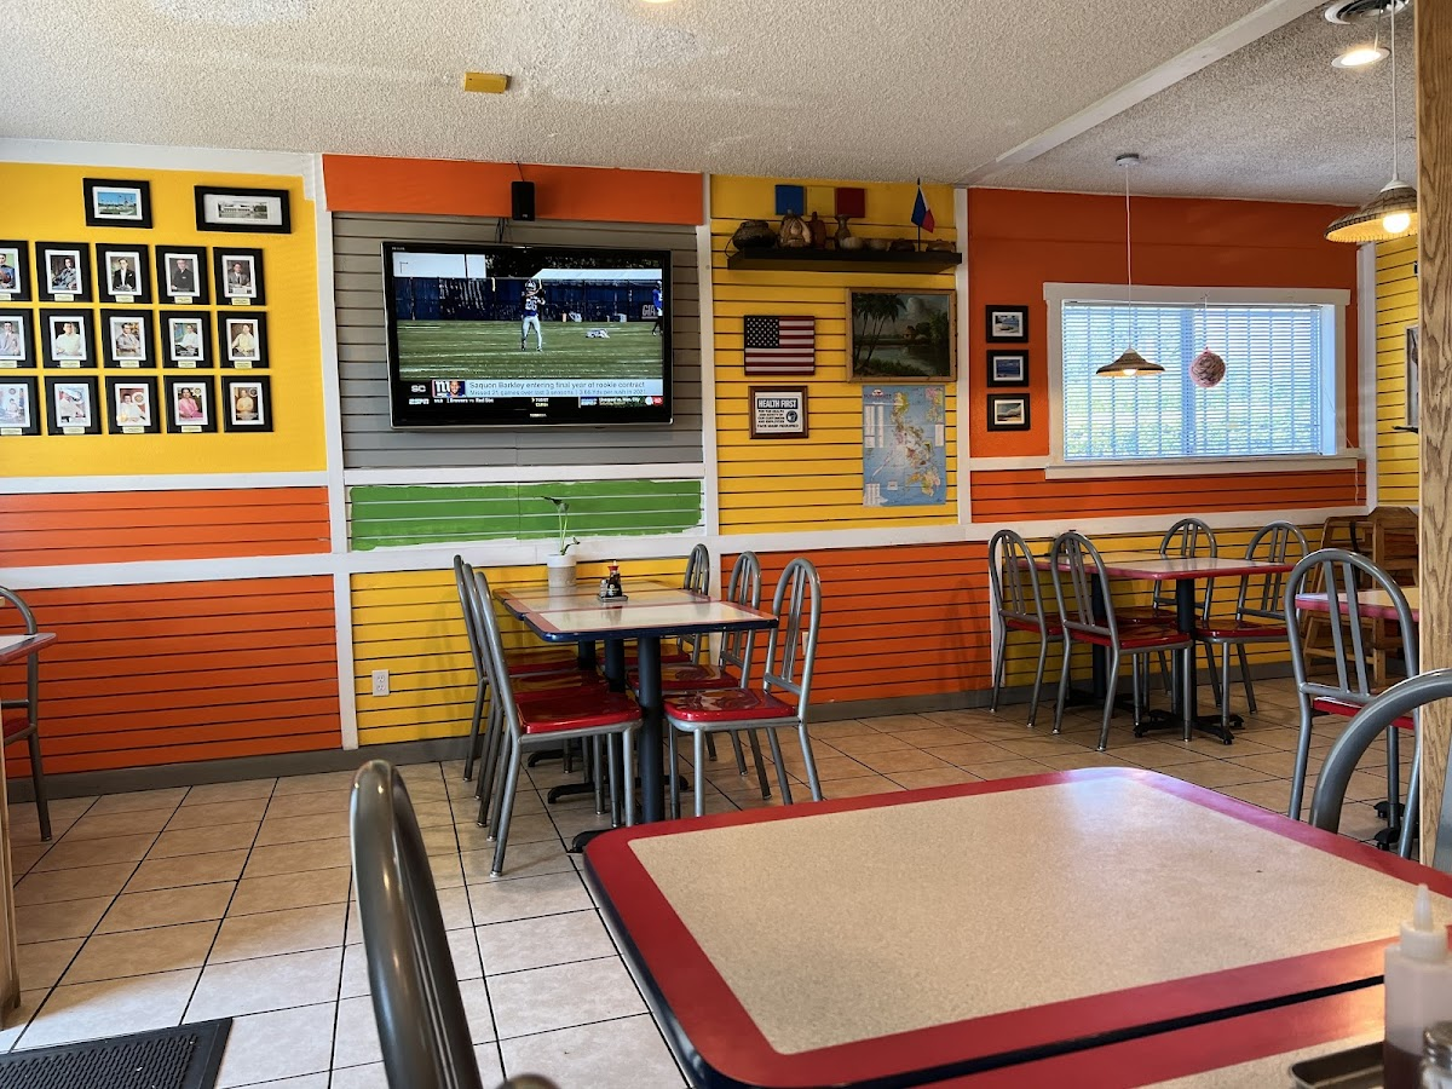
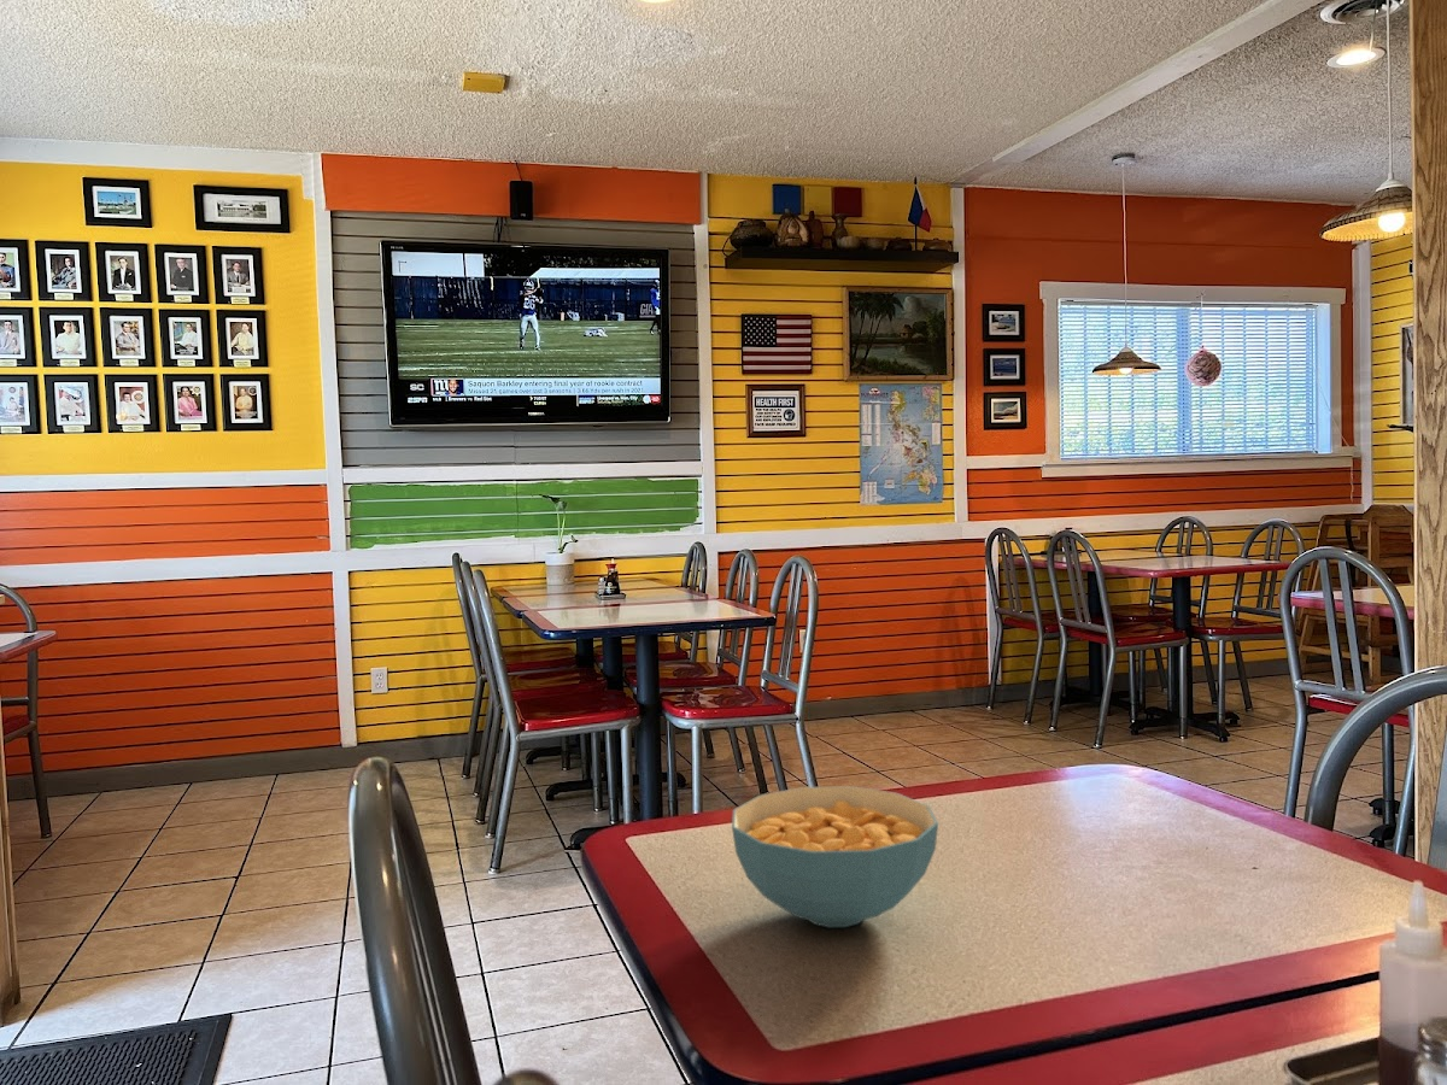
+ cereal bowl [731,785,939,928]
